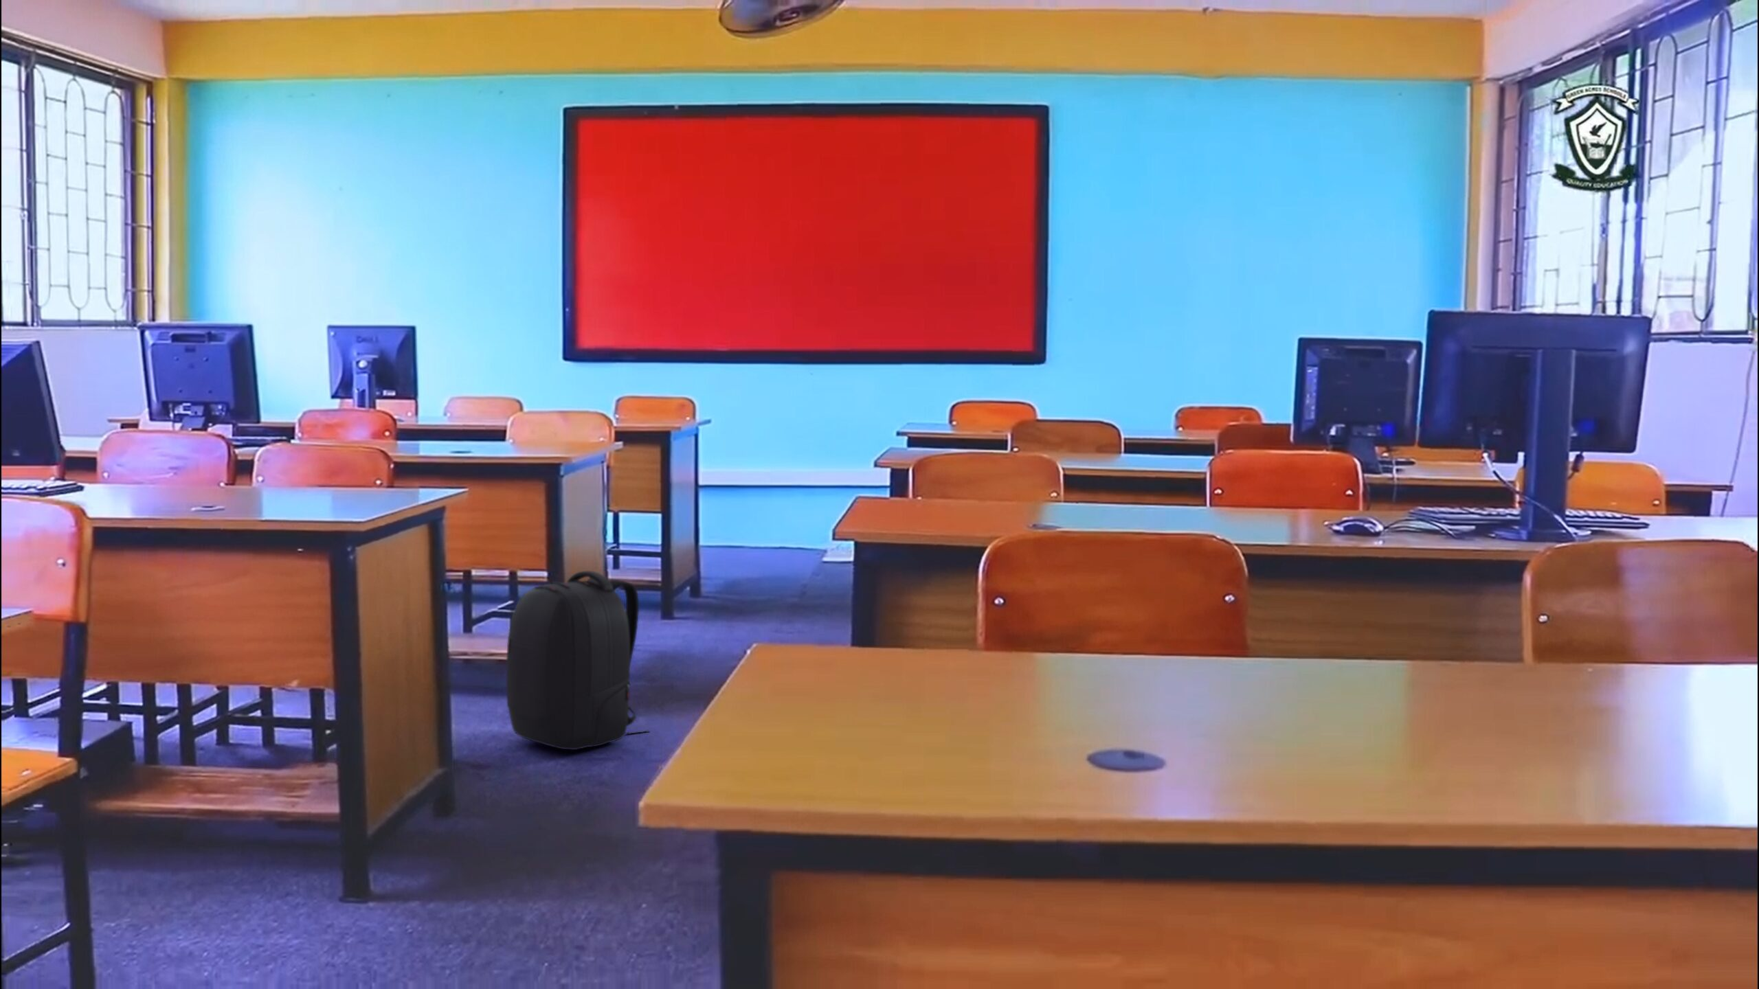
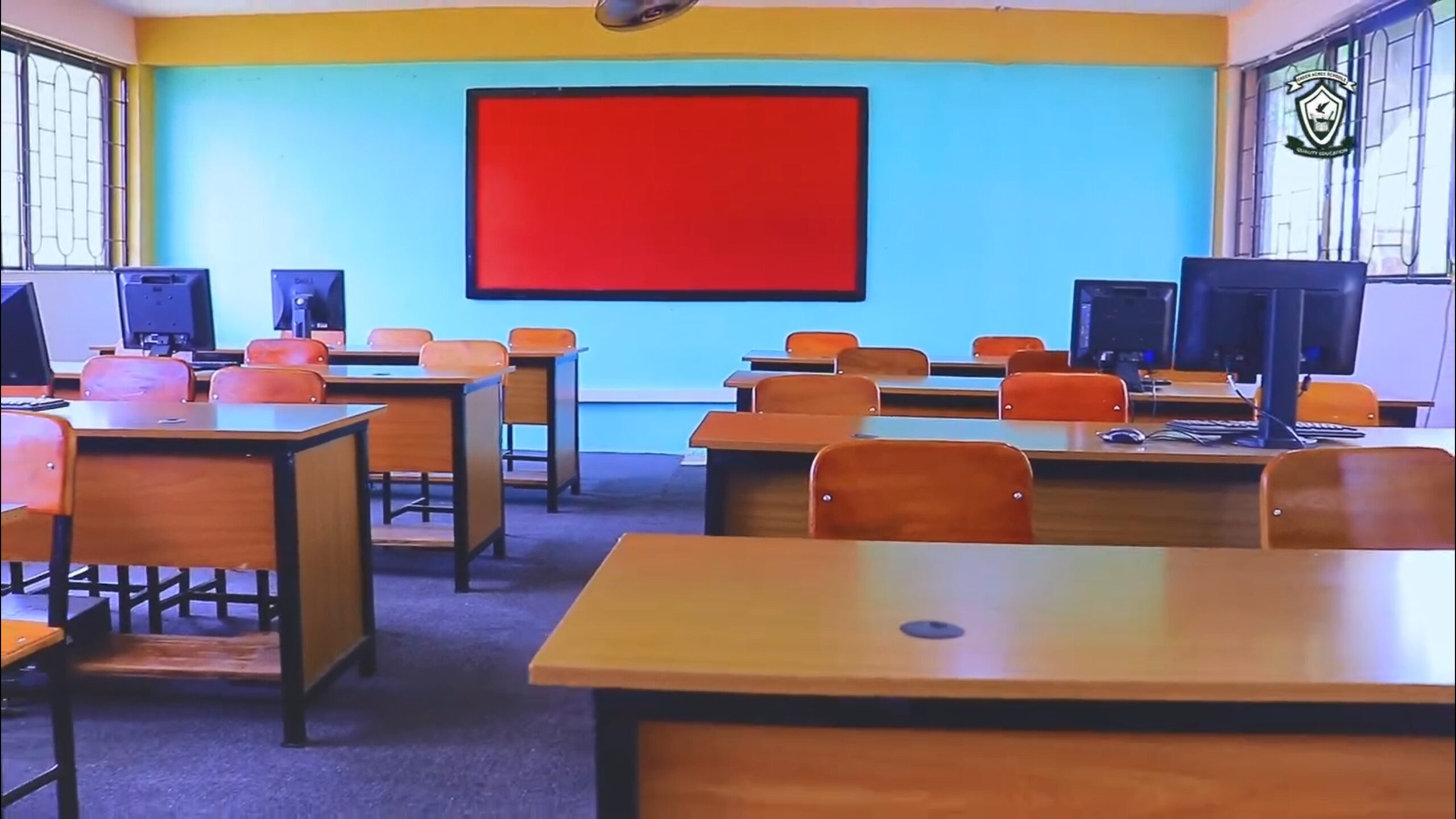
- backpack [506,570,651,751]
